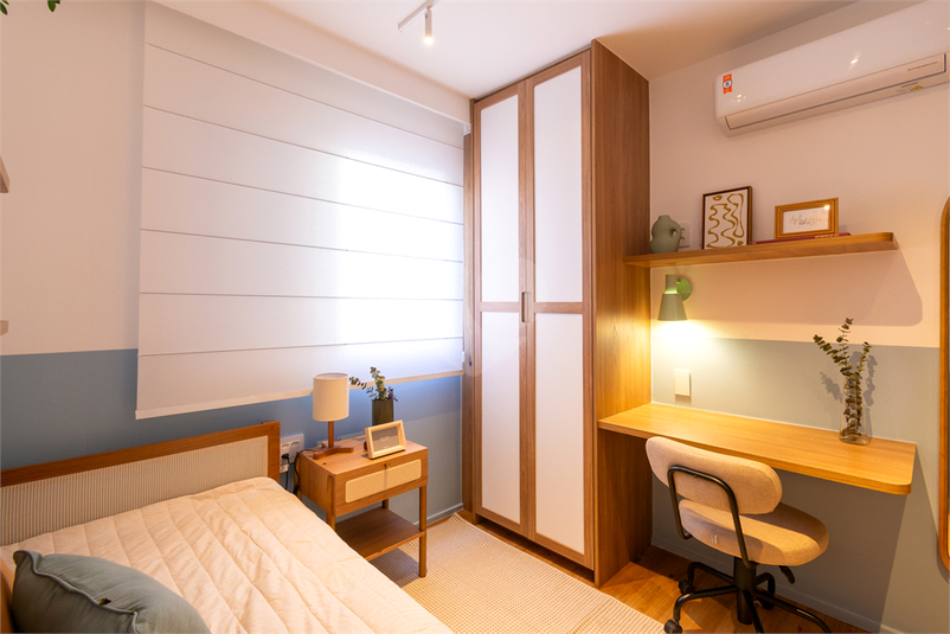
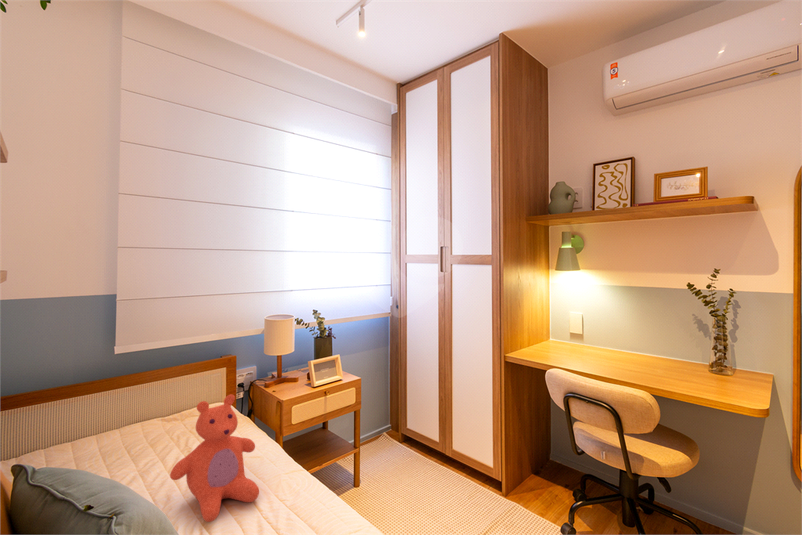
+ teddy bear [169,394,260,523]
